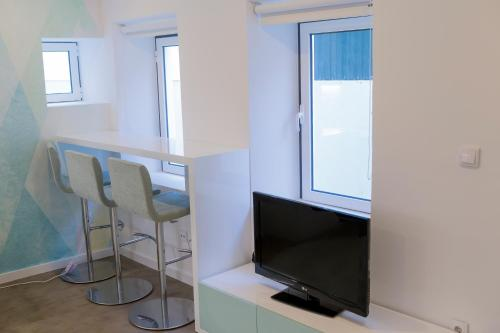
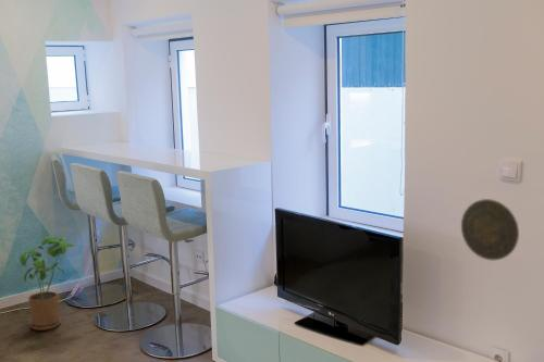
+ house plant [18,235,76,332]
+ decorative plate [460,198,520,261]
